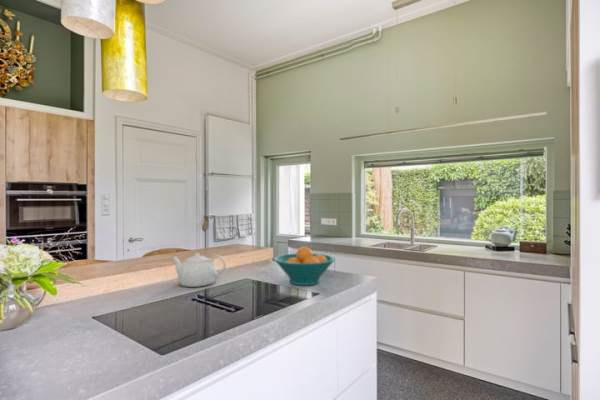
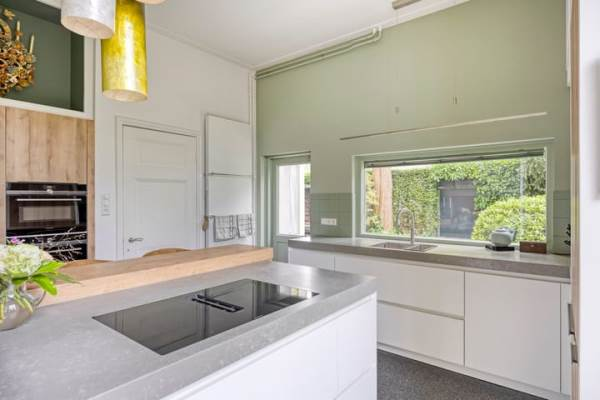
- teapot [170,252,227,288]
- fruit bowl [273,246,336,286]
